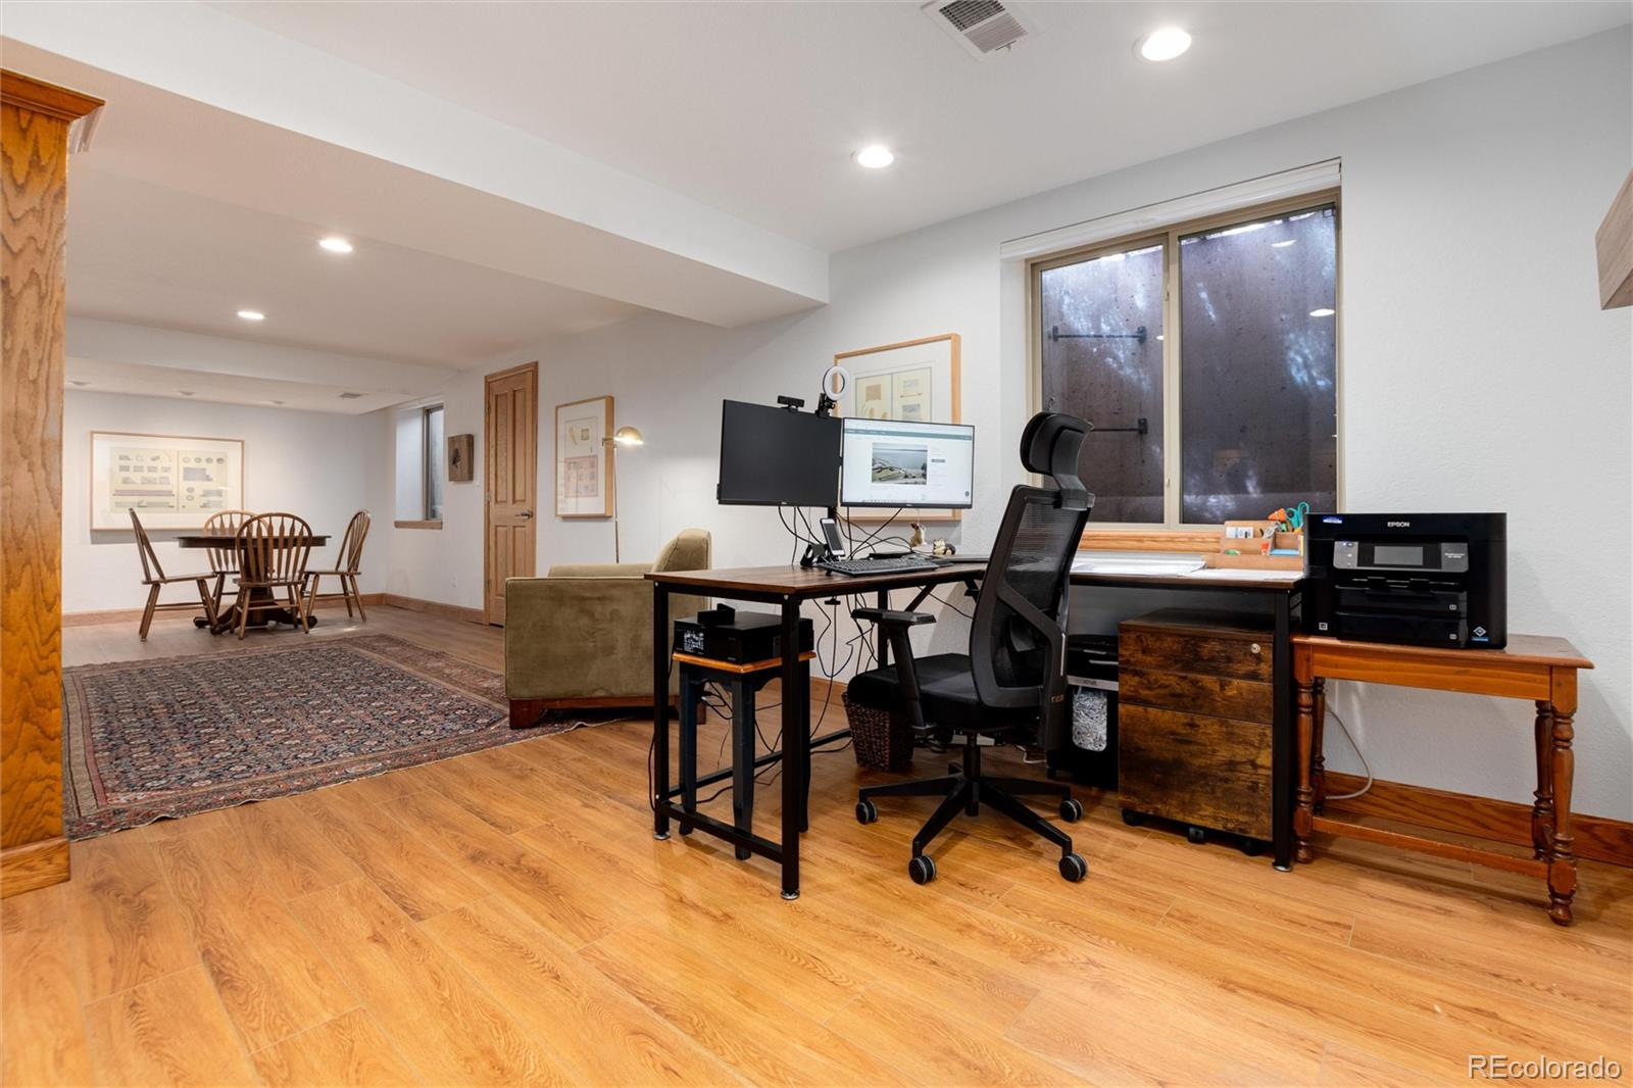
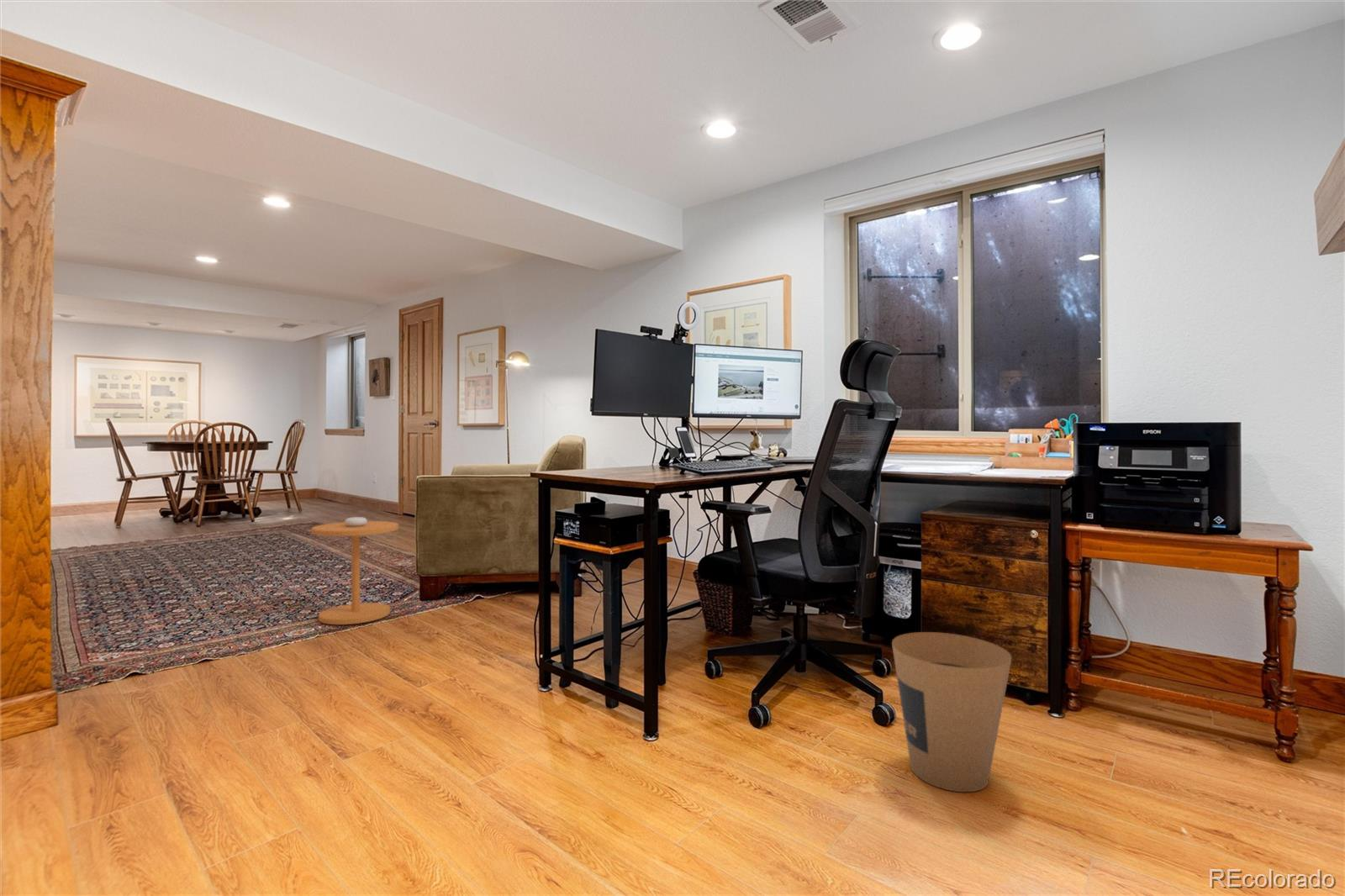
+ side table [310,516,399,625]
+ trash can [891,631,1013,793]
